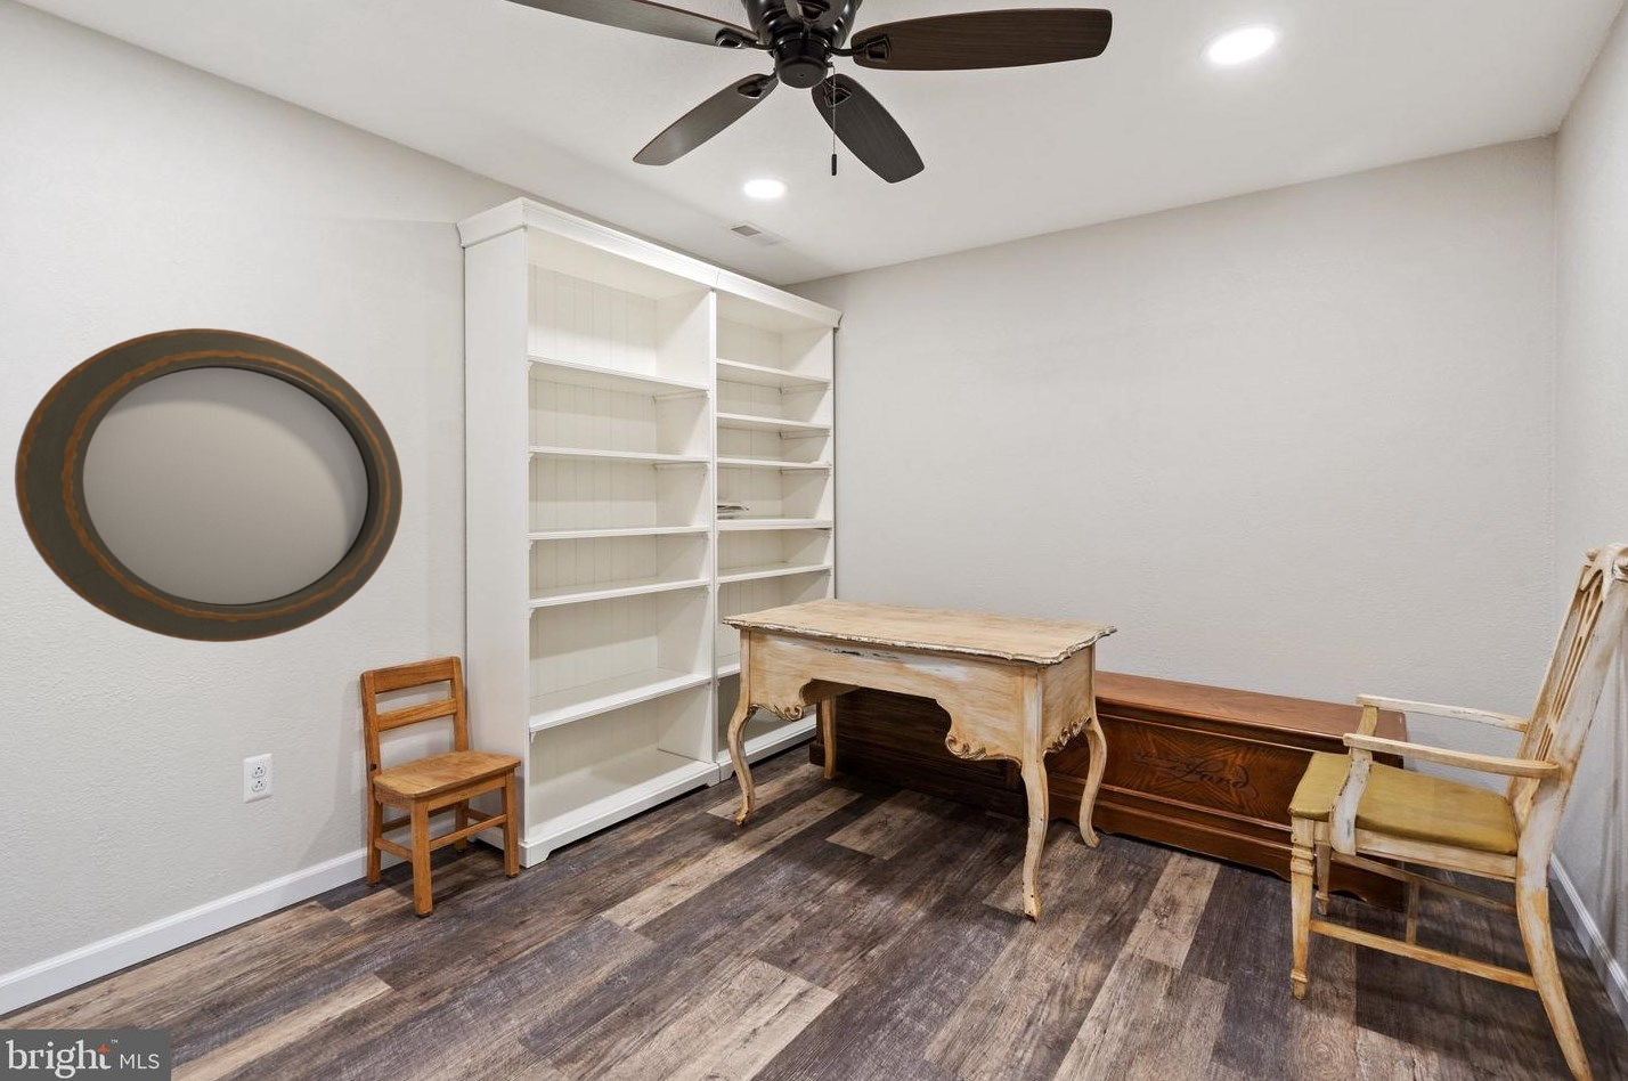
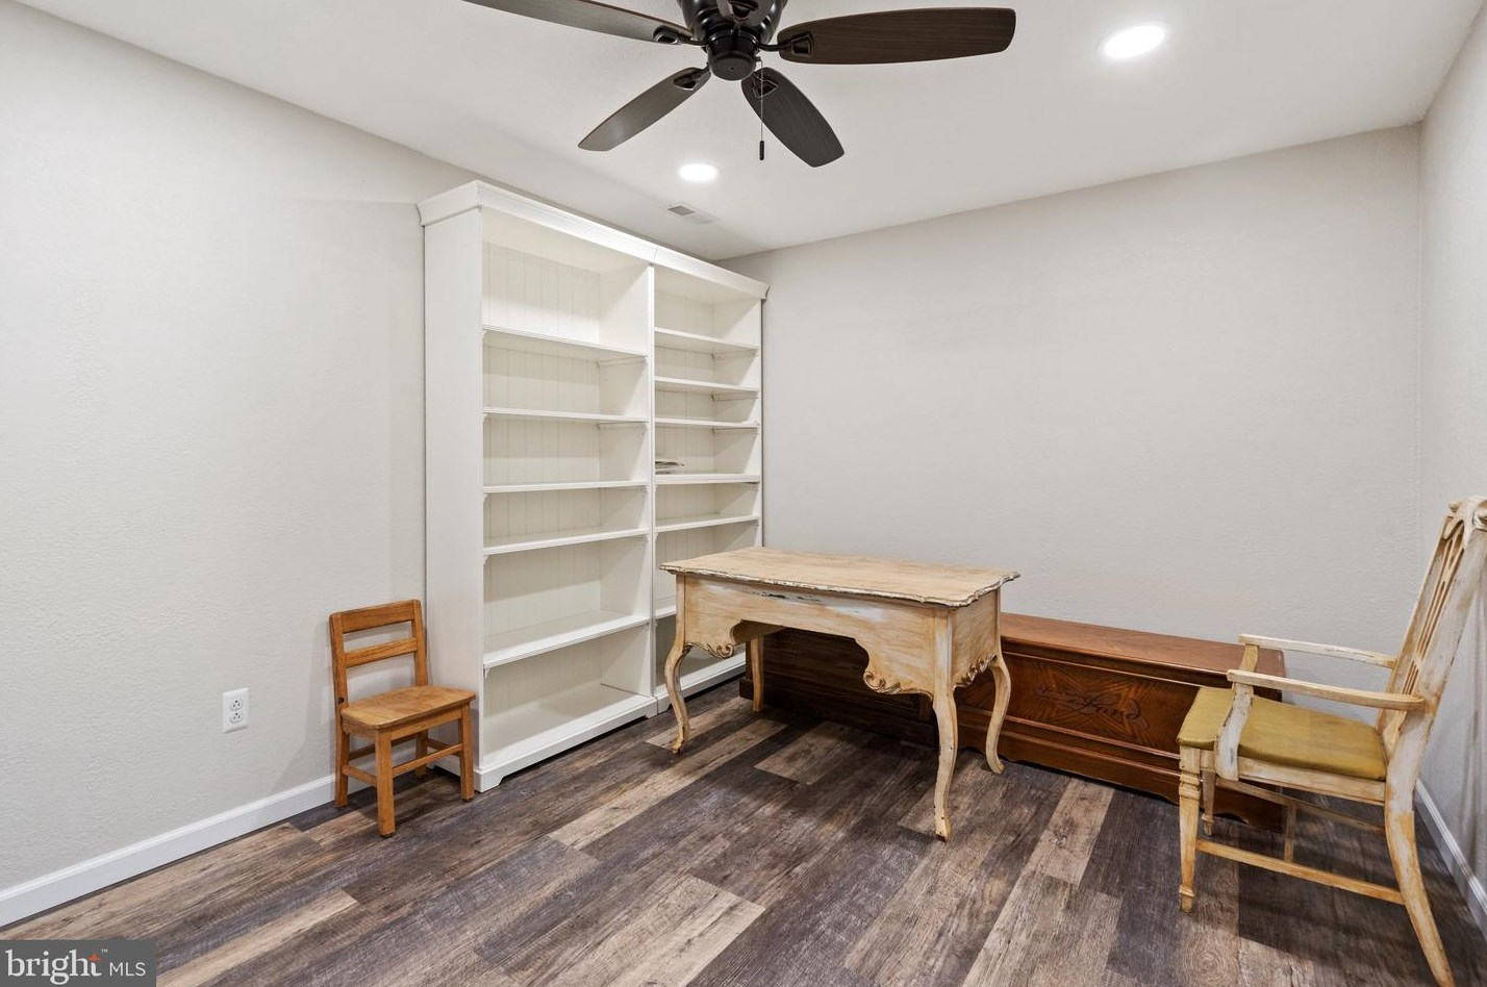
- home mirror [13,327,404,643]
